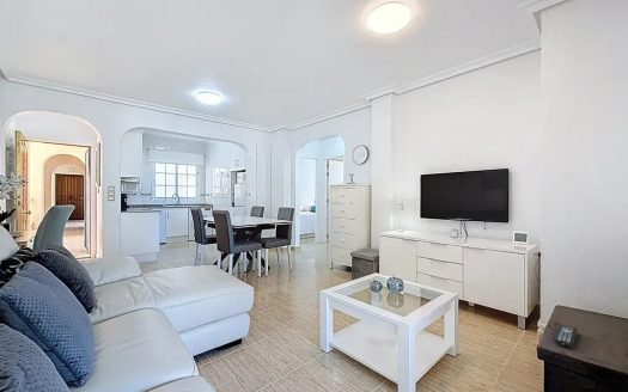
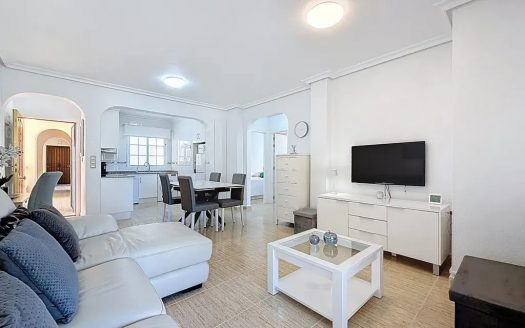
- remote control [554,324,579,348]
